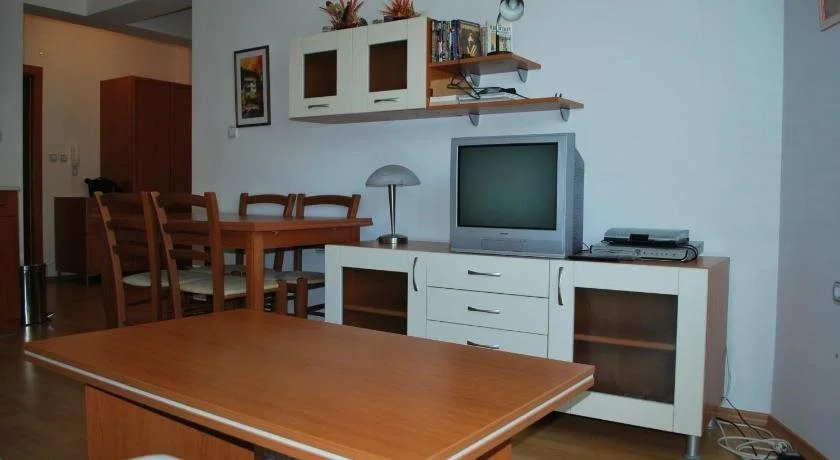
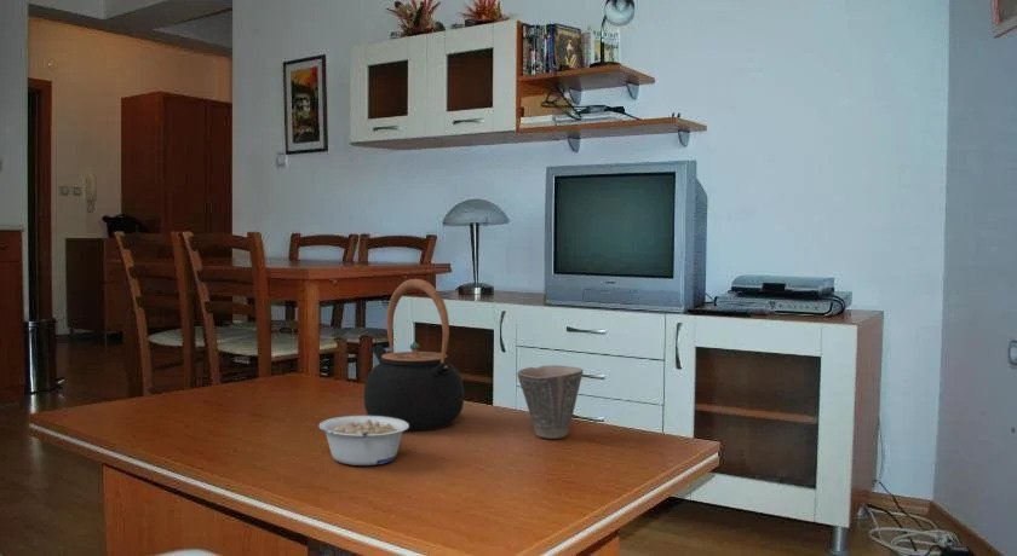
+ legume [317,415,409,467]
+ cup [516,364,585,440]
+ teapot [362,278,465,432]
